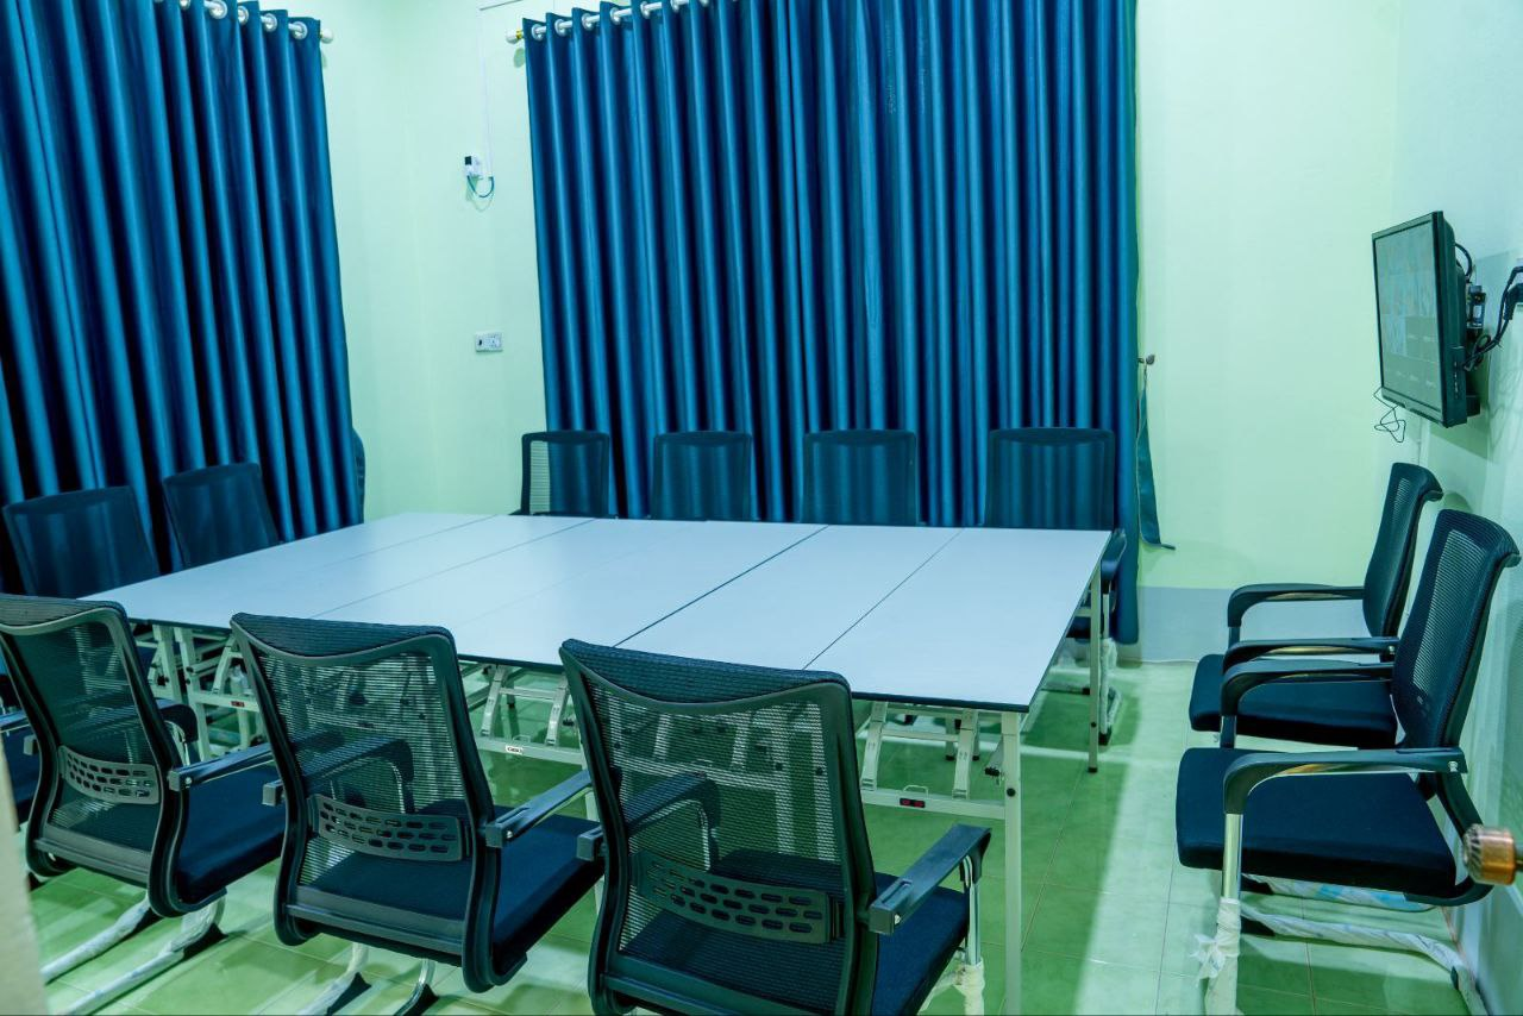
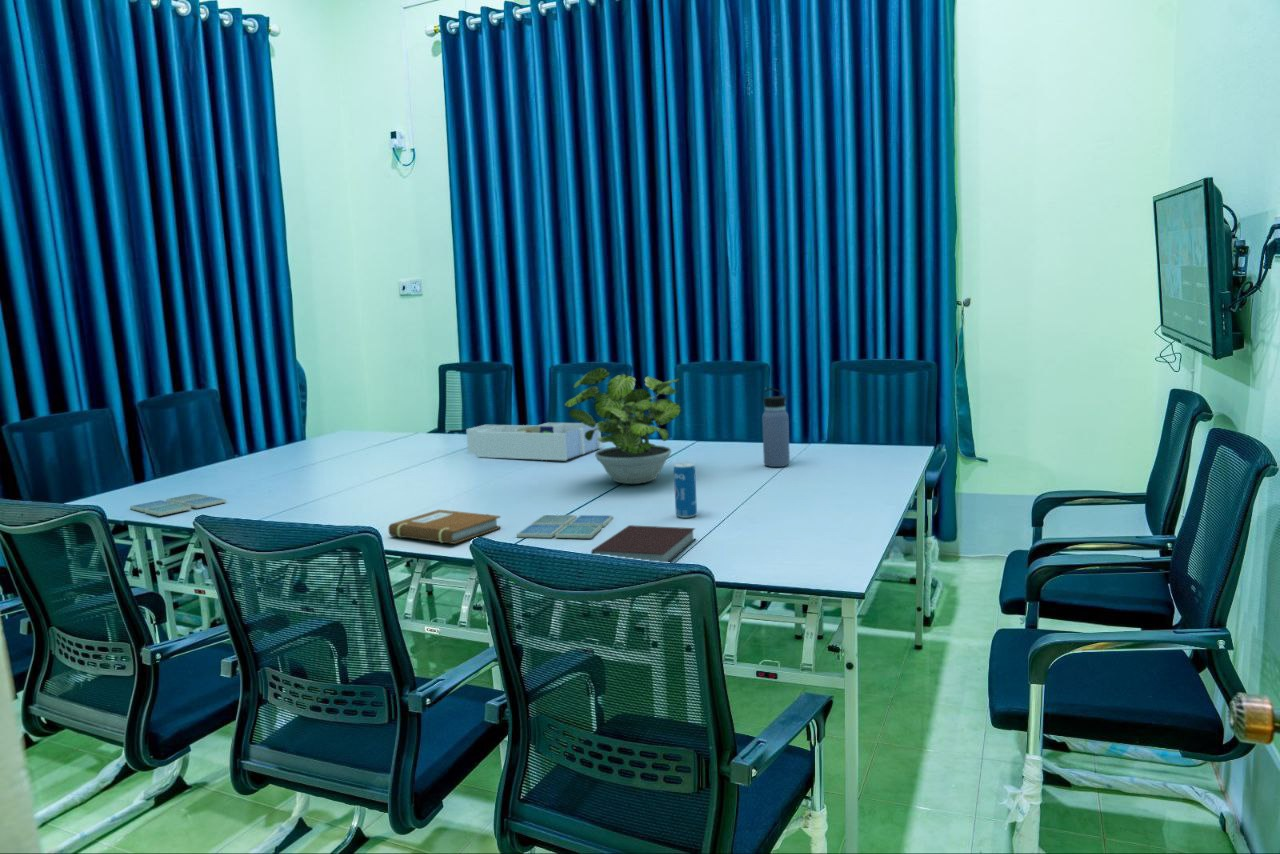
+ beverage can [673,462,698,519]
+ potted plant [563,367,682,485]
+ notebook [590,524,697,563]
+ drink coaster [516,514,614,539]
+ drink coaster [129,492,228,517]
+ notebook [387,509,502,545]
+ water bottle [760,387,791,468]
+ desk organizer [465,422,603,461]
